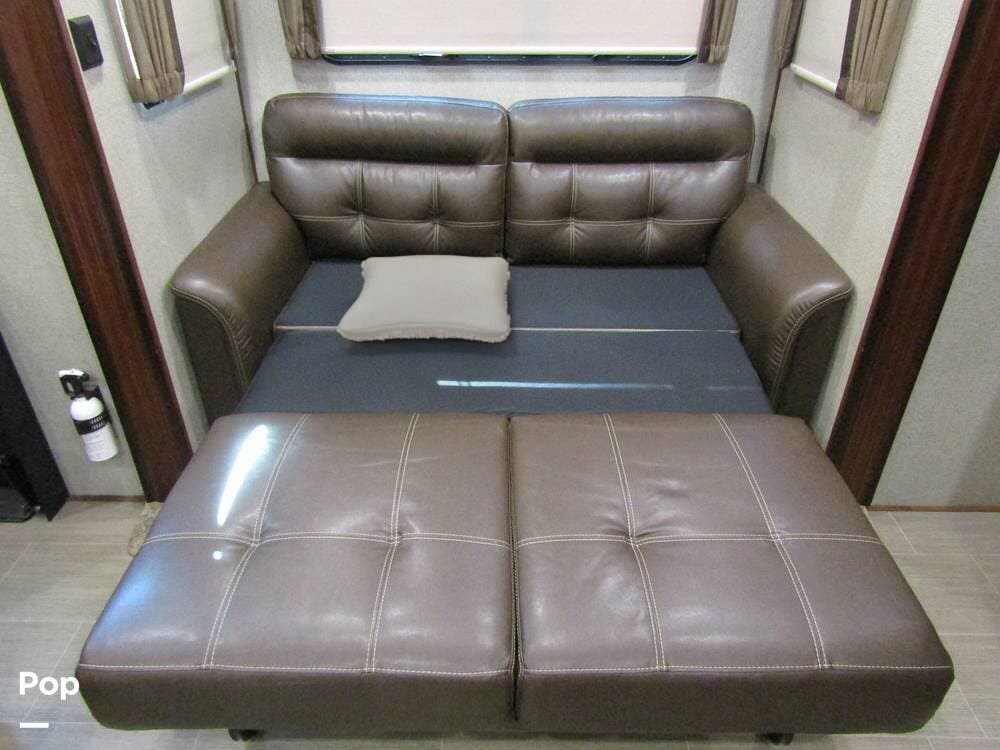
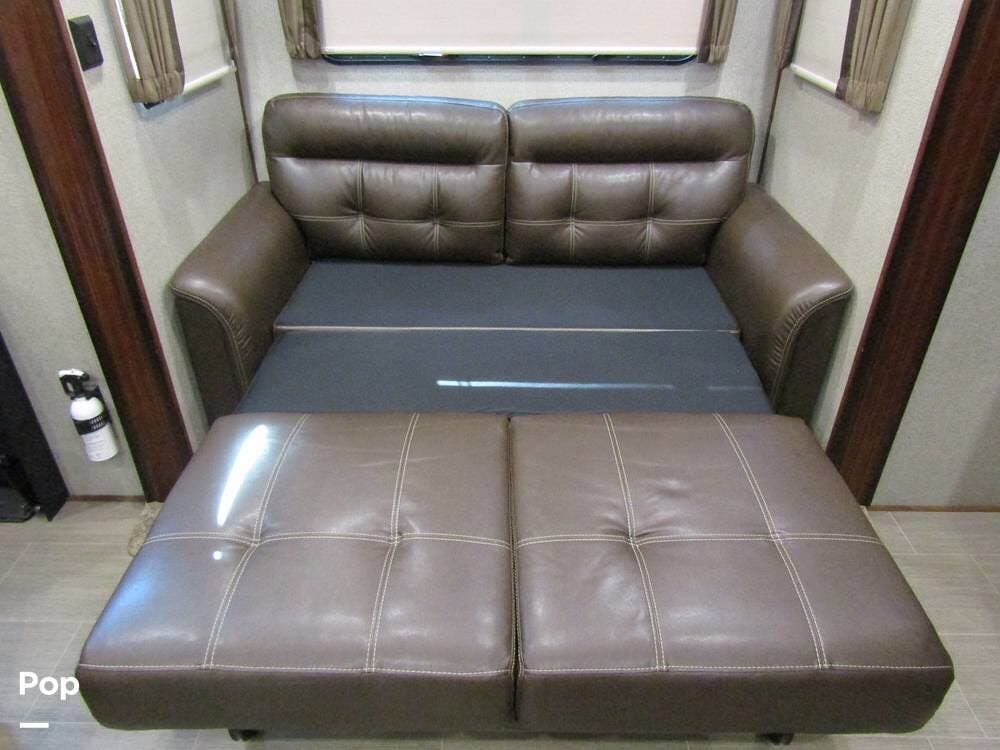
- pillow [335,254,513,344]
